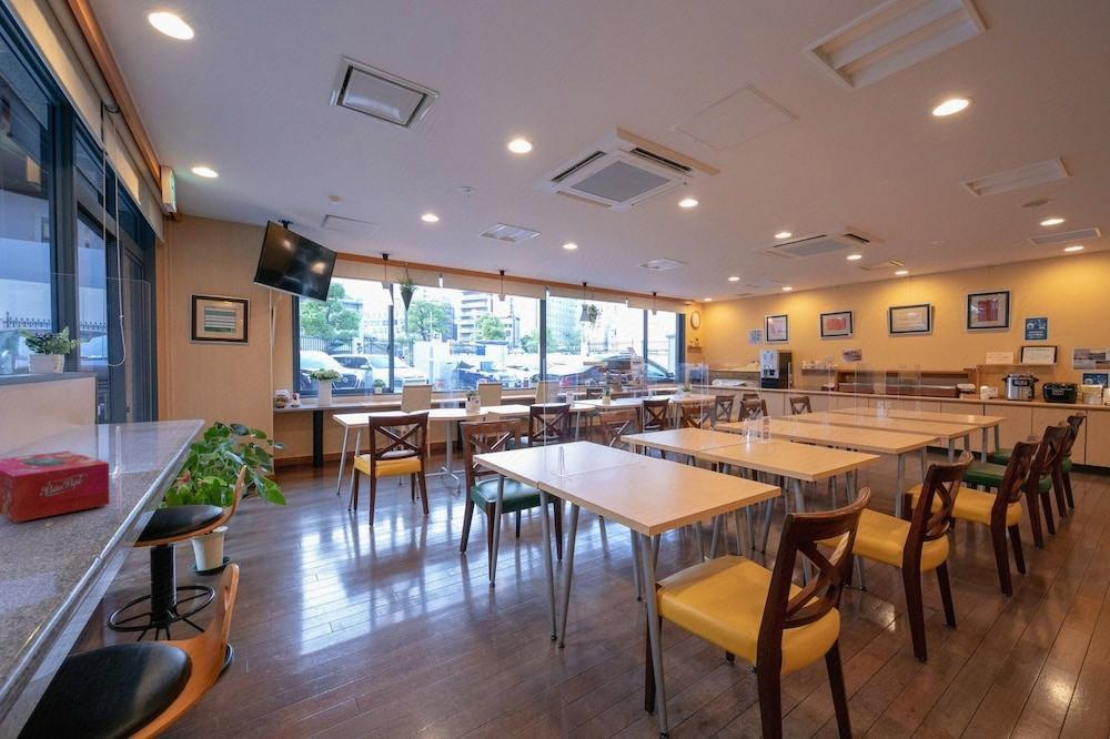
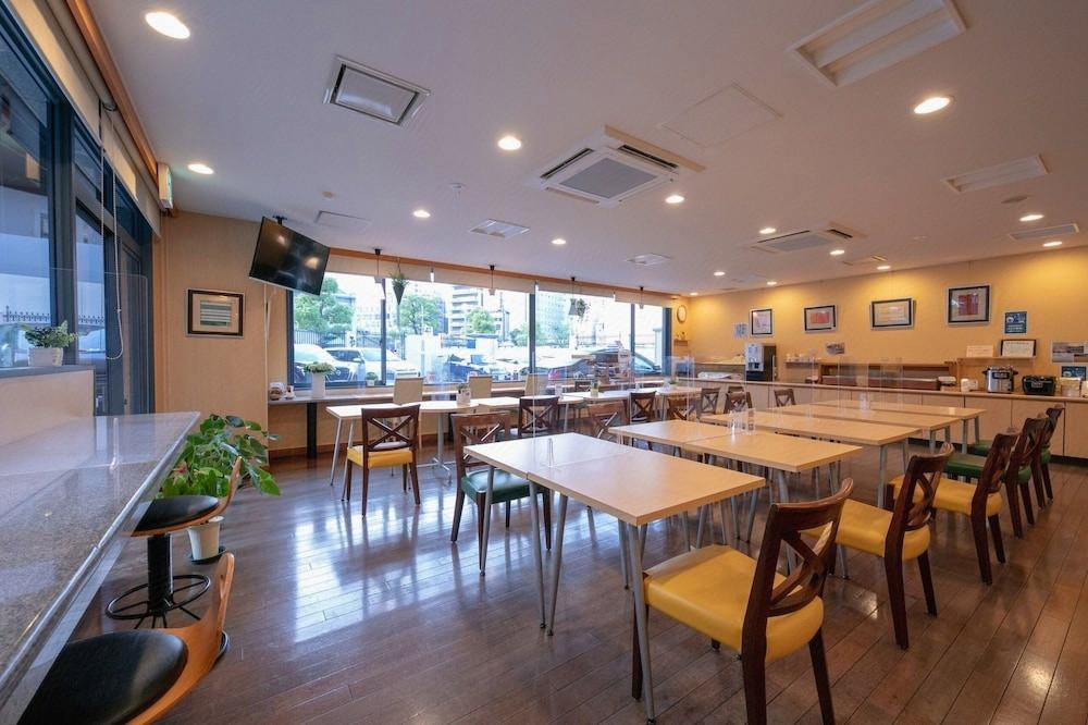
- tissue box [0,451,111,524]
